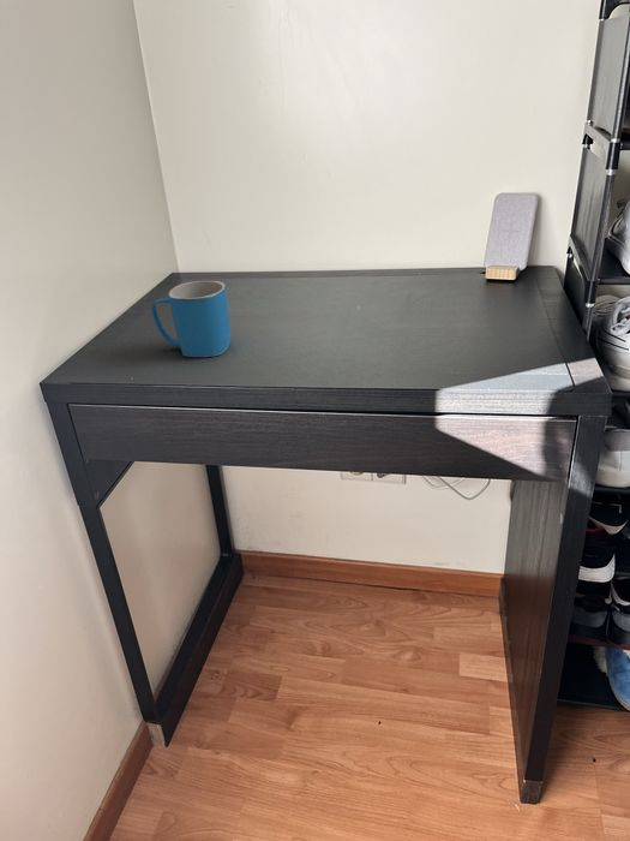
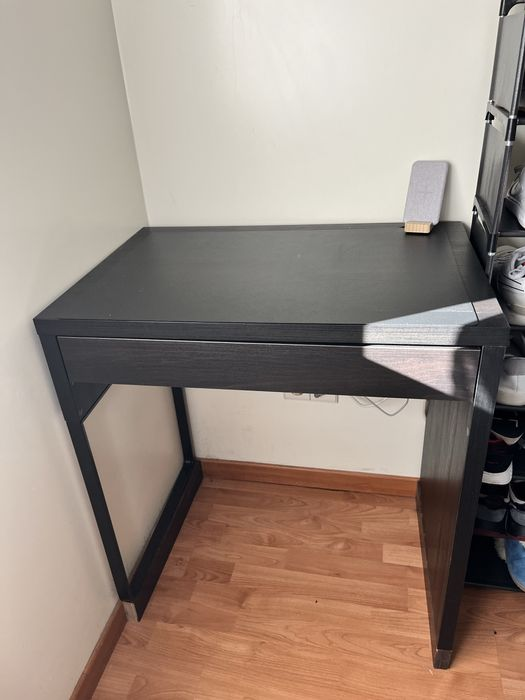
- mug [150,280,232,358]
